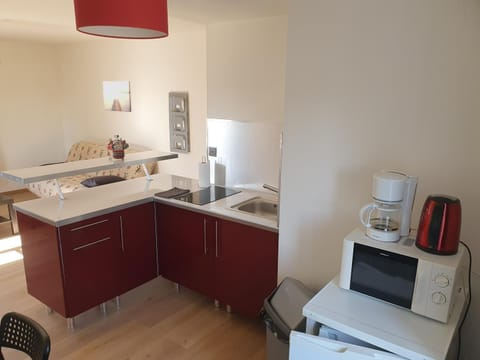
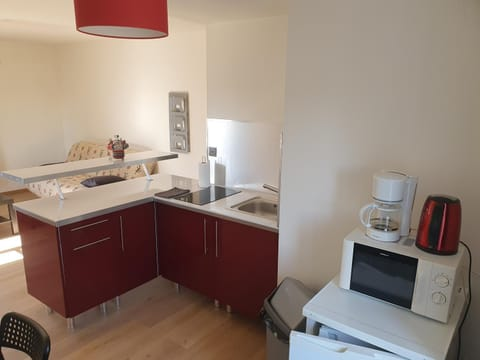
- wall art [102,80,132,113]
